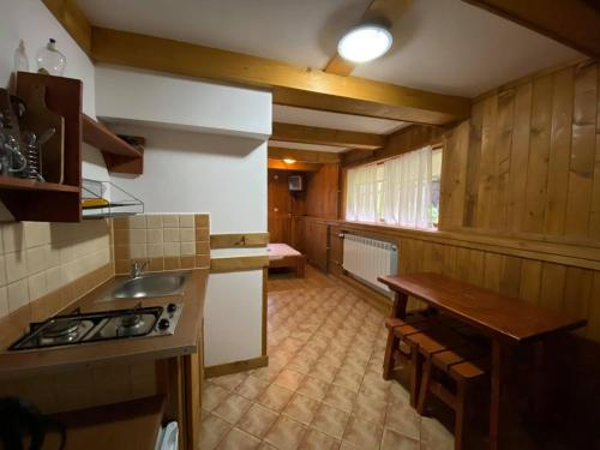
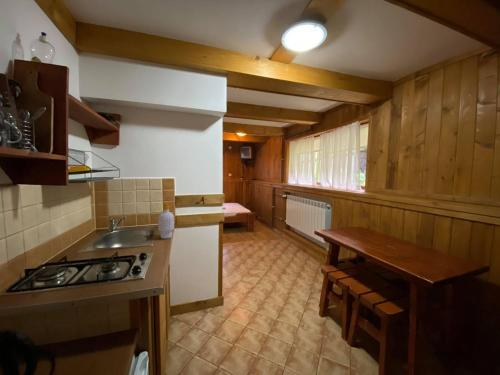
+ soap bottle [157,202,175,240]
